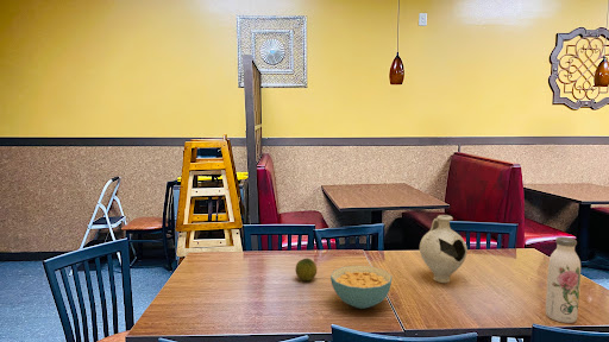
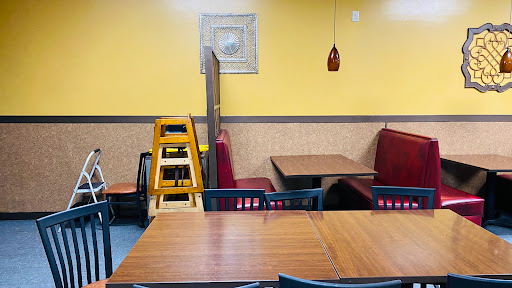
- cereal bowl [329,265,394,310]
- fruit [294,258,318,283]
- water bottle [545,236,582,324]
- decorative vase [419,214,469,284]
